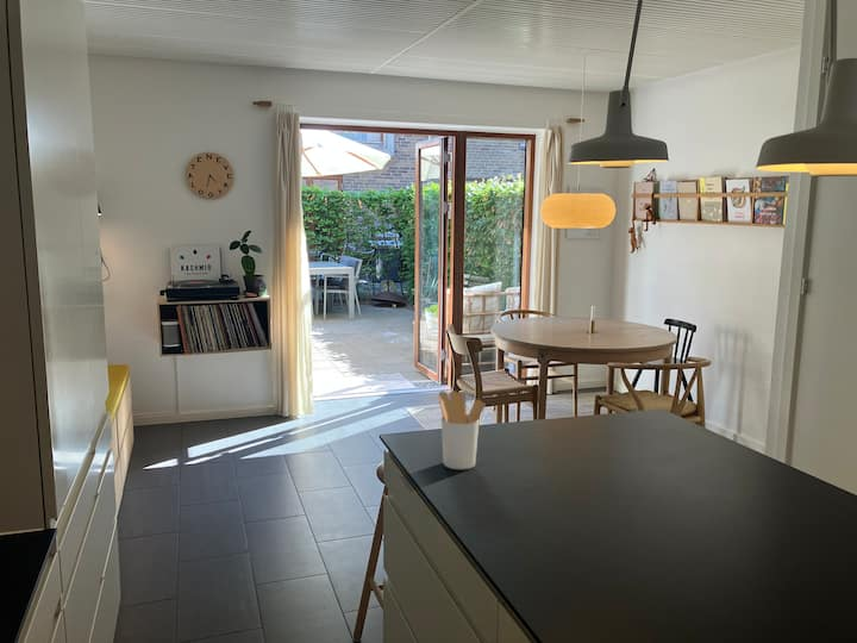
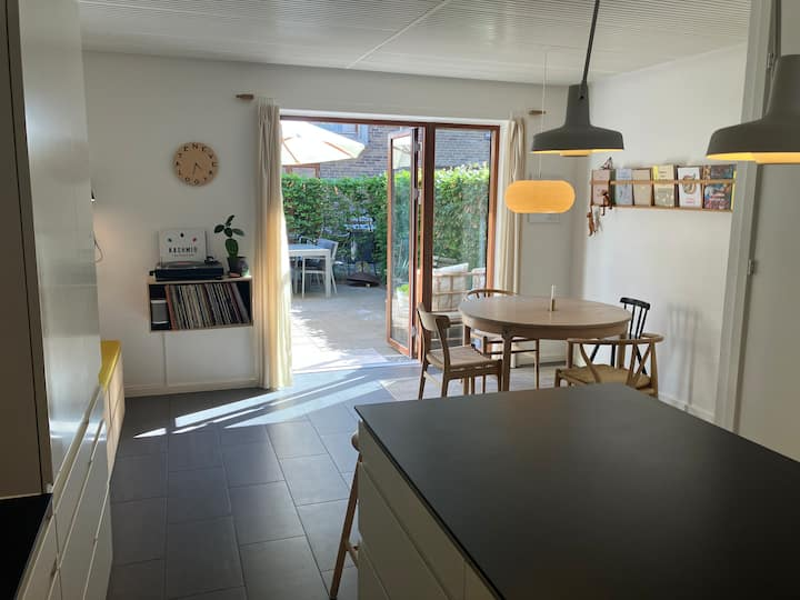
- utensil holder [438,389,487,470]
